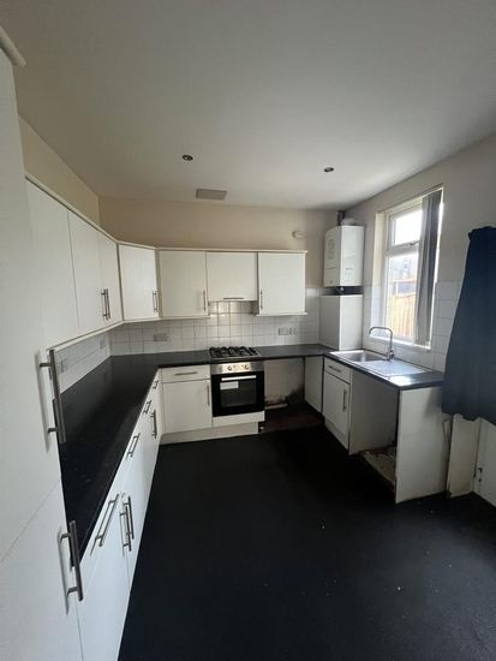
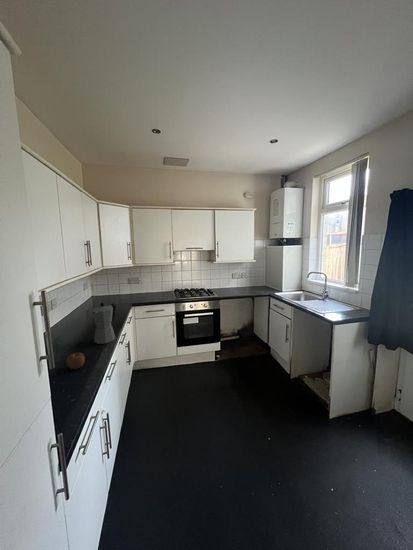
+ moka pot [90,302,117,345]
+ apple [65,352,86,370]
